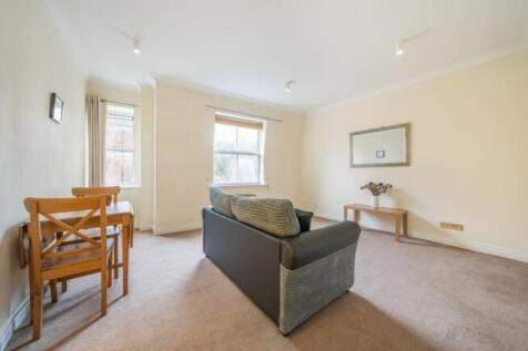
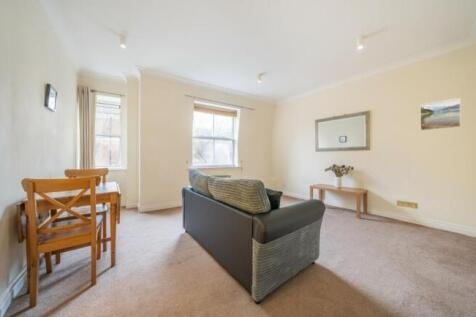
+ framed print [419,97,462,132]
